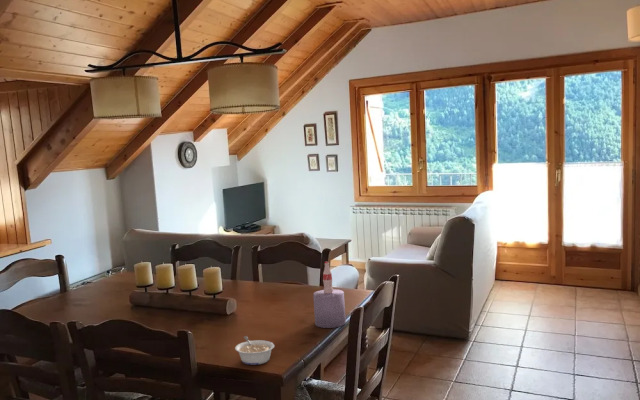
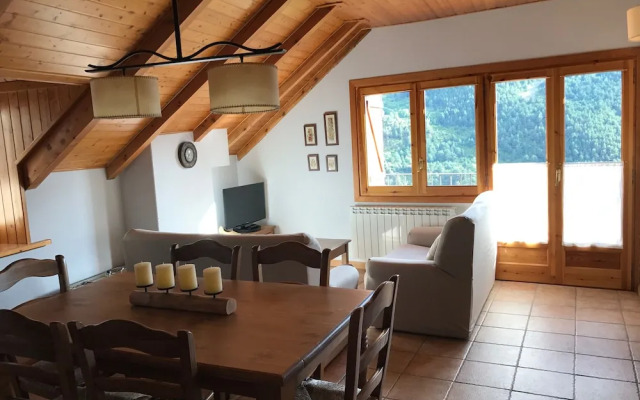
- legume [234,335,275,366]
- bottle [312,261,347,329]
